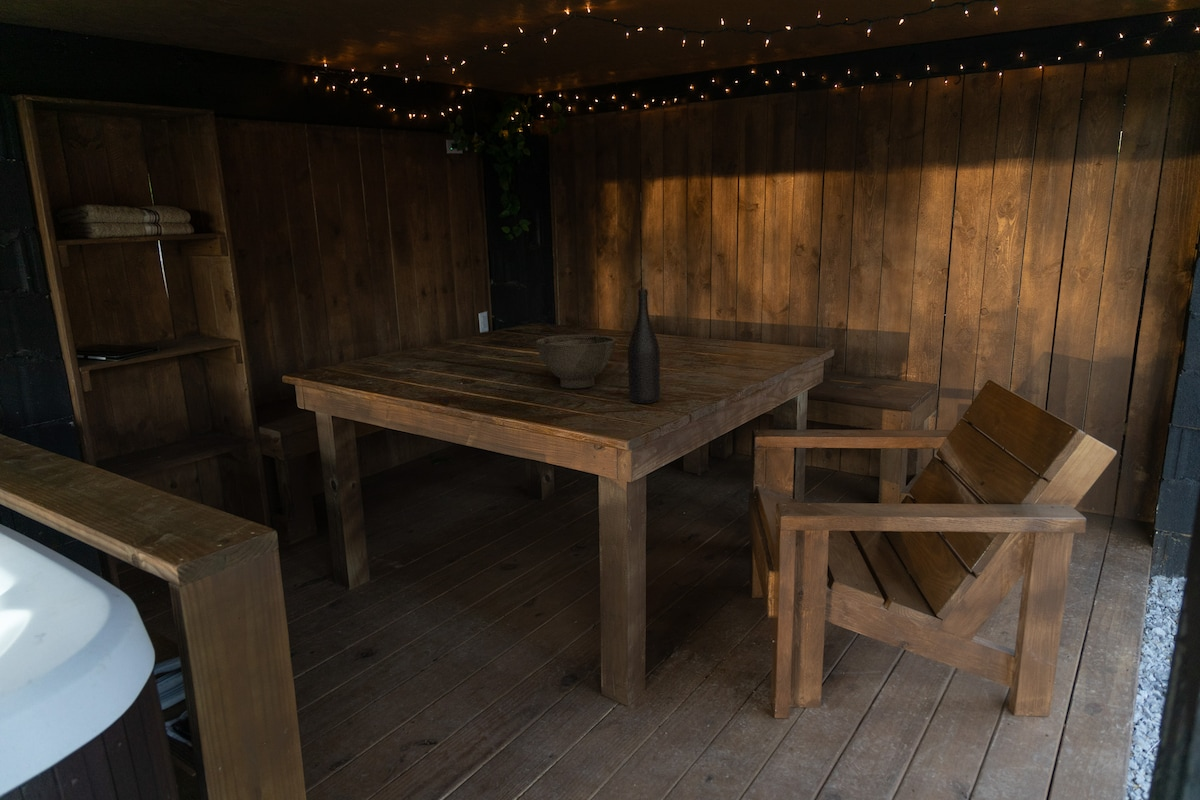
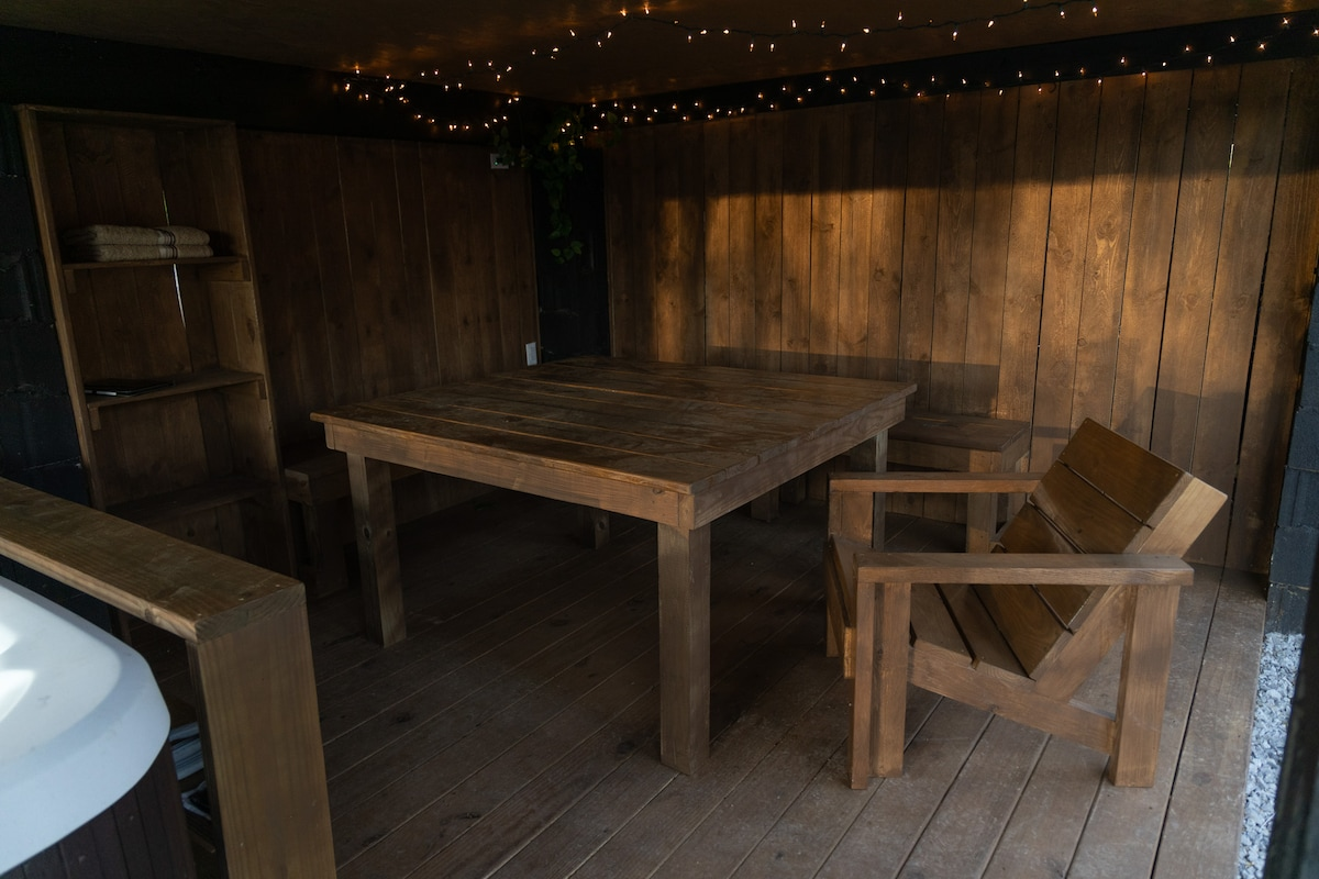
- bowl [535,333,617,390]
- wine bottle [627,288,661,404]
